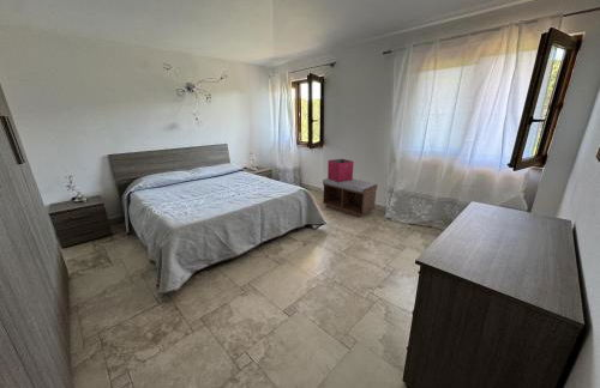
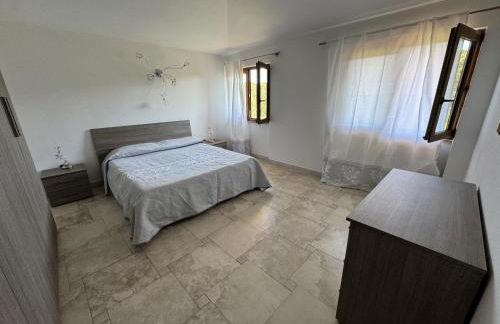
- storage bin [326,158,355,182]
- bench [322,177,378,218]
